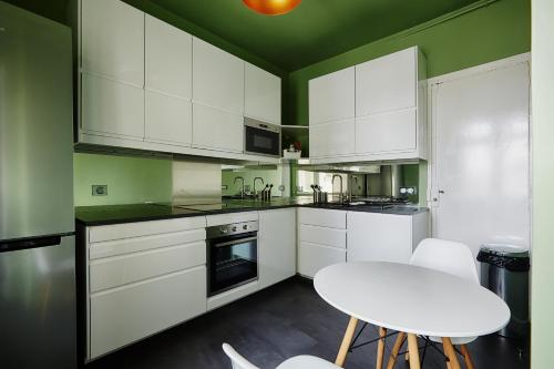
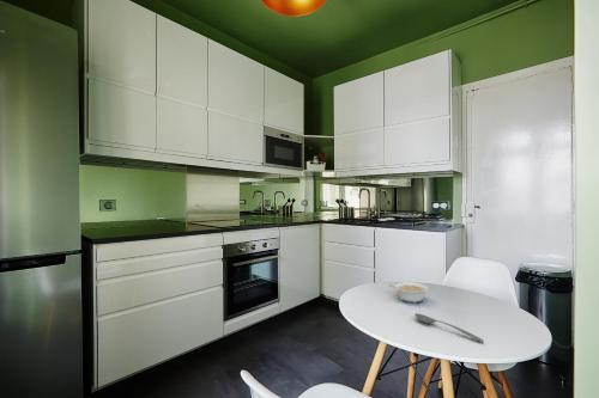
+ legume [387,281,429,304]
+ soupspoon [413,312,485,343]
